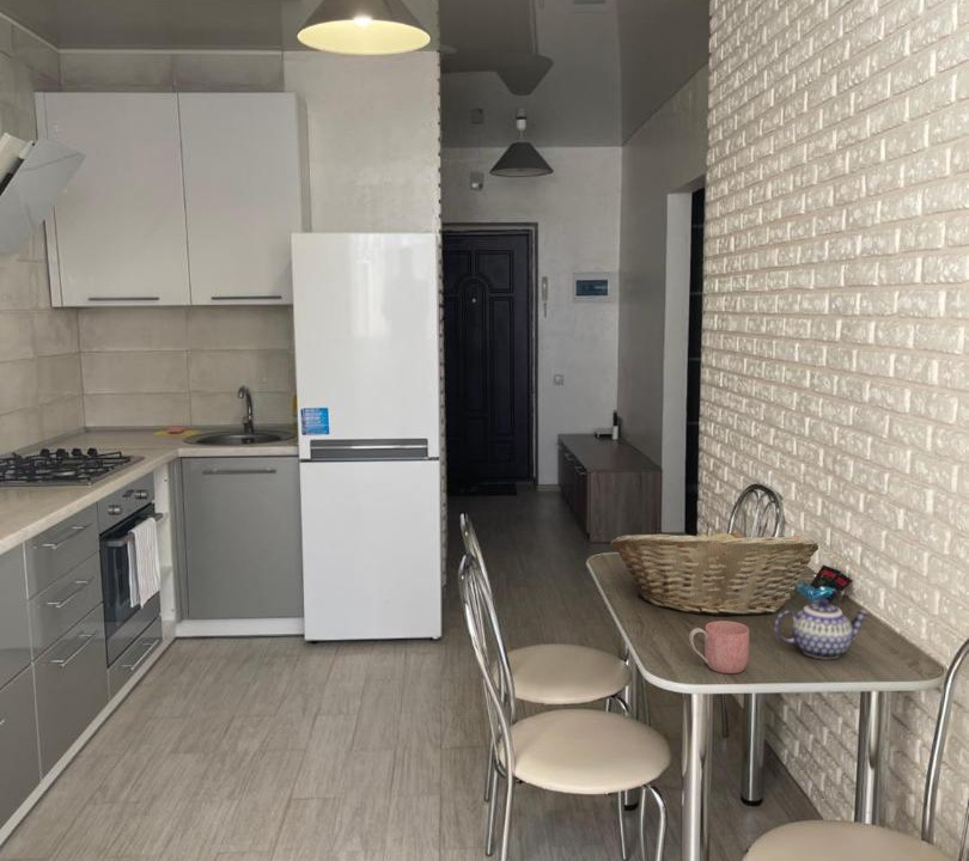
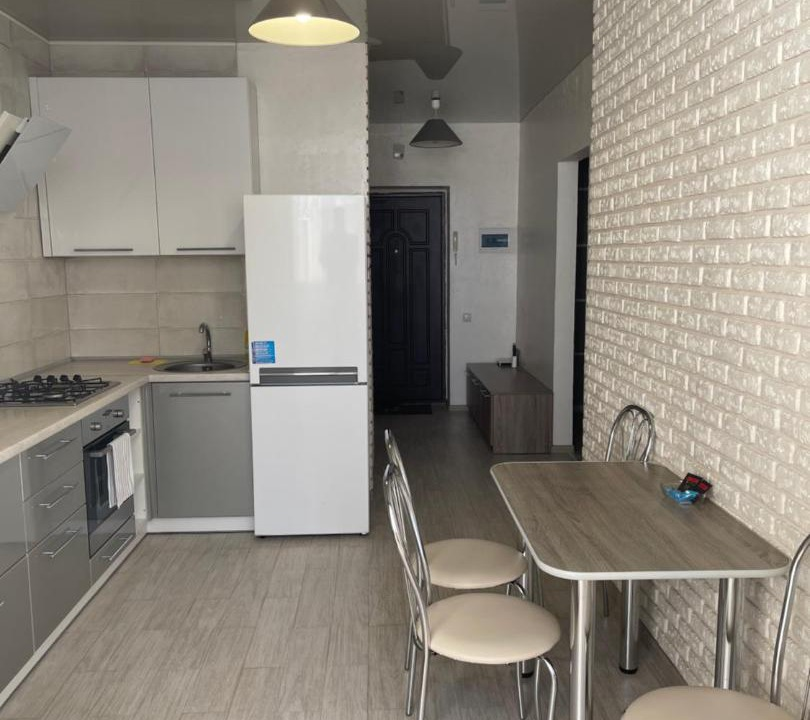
- fruit basket [609,523,819,617]
- mug [688,619,750,674]
- teapot [774,598,871,661]
